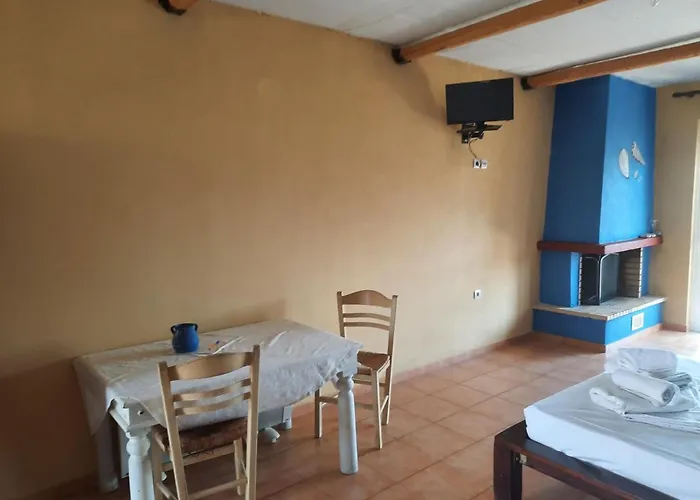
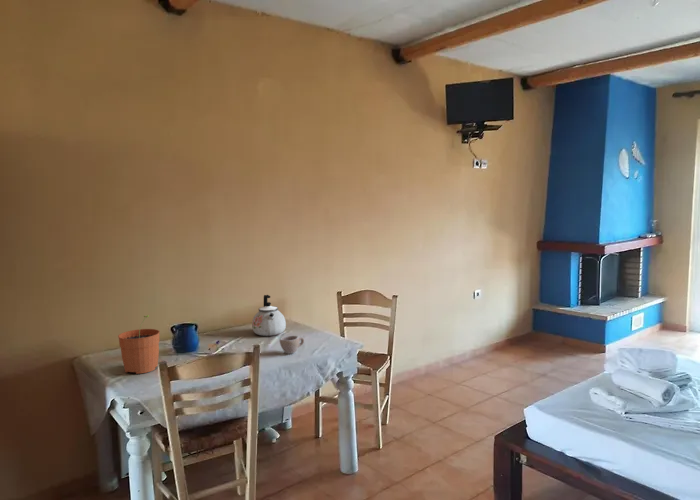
+ kettle [251,294,287,337]
+ plant pot [117,314,161,375]
+ cup [279,335,305,355]
